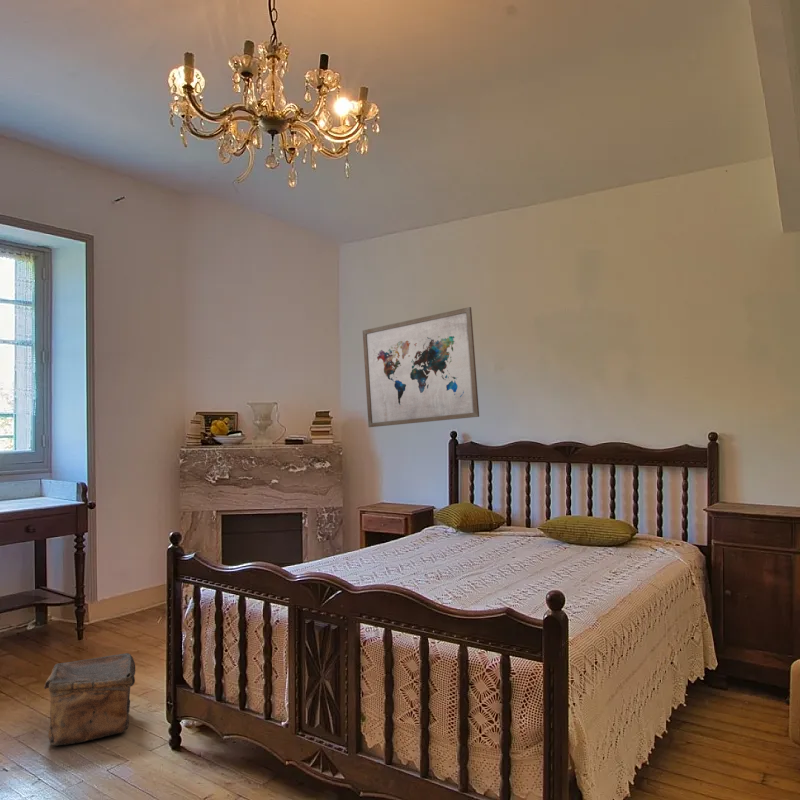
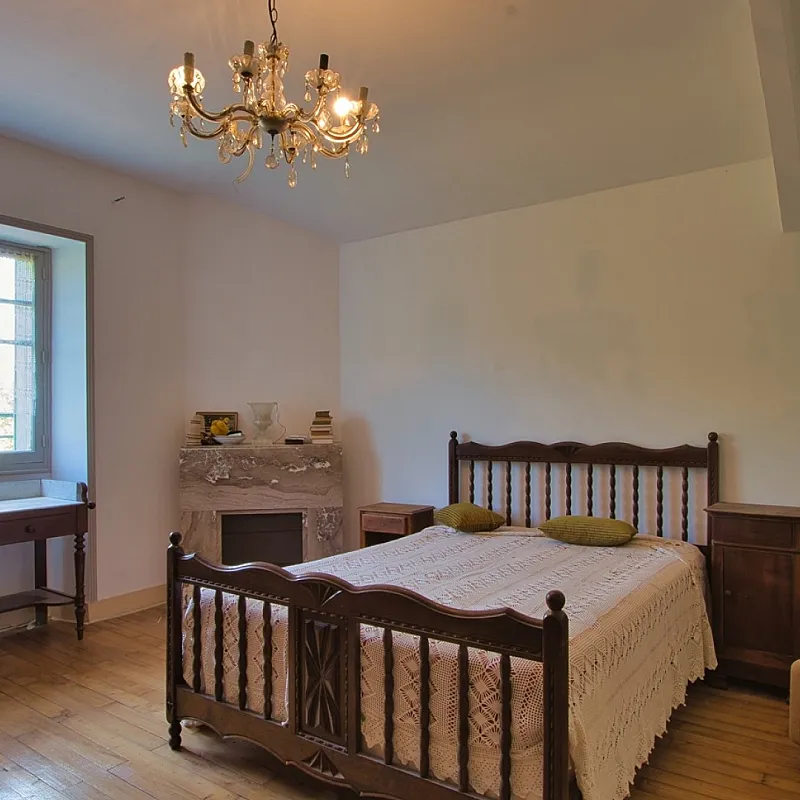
- wall art [362,306,480,428]
- pouch [43,652,136,747]
